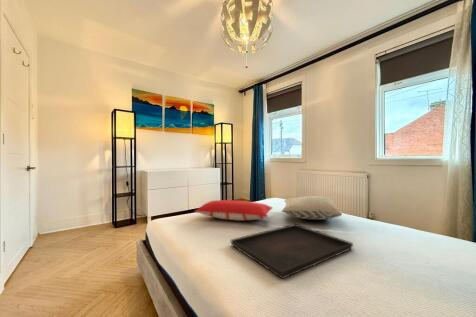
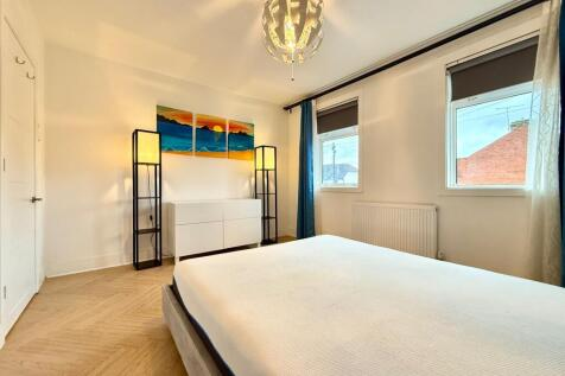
- serving tray [230,223,354,280]
- pillow [193,199,274,222]
- pillow [281,195,343,221]
